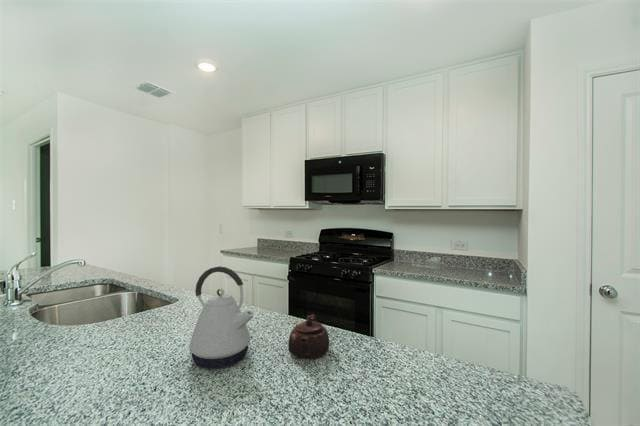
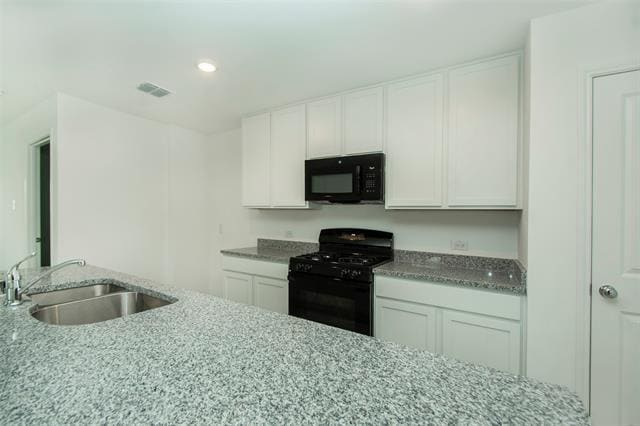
- kettle [188,265,255,369]
- teapot [287,313,330,360]
